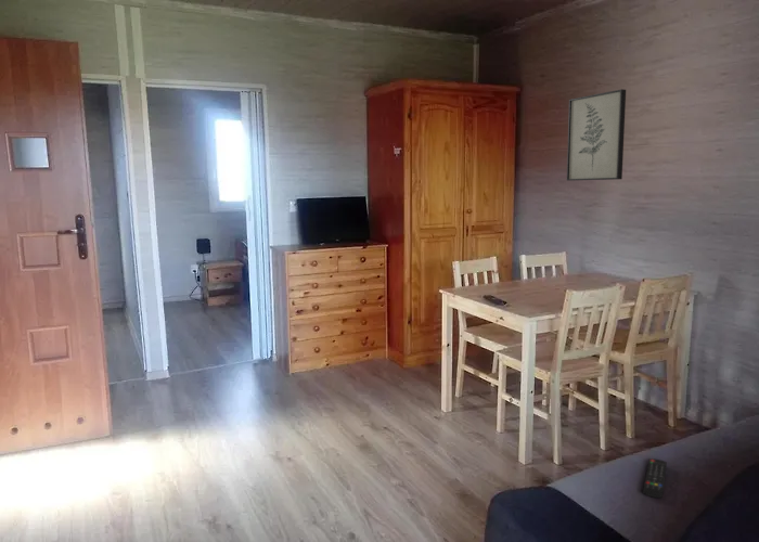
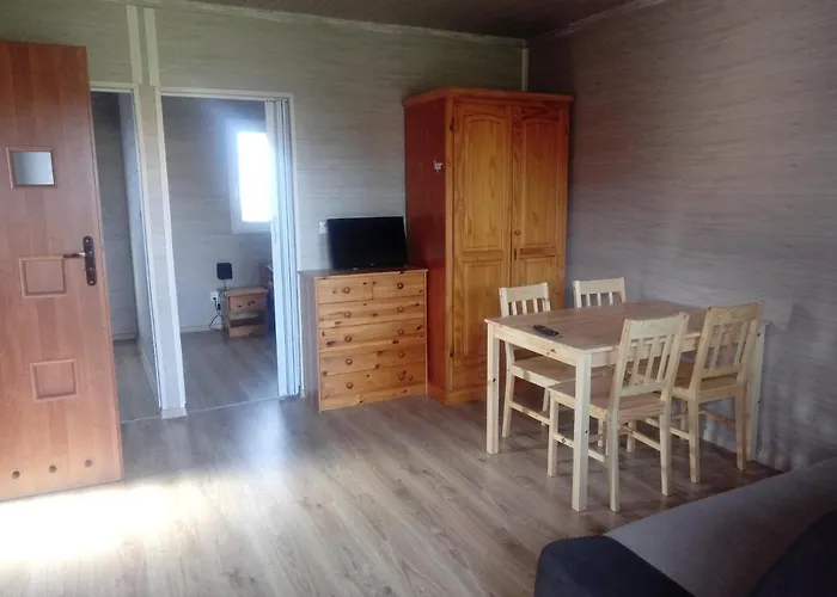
- wall art [566,88,627,182]
- remote control [642,457,668,499]
